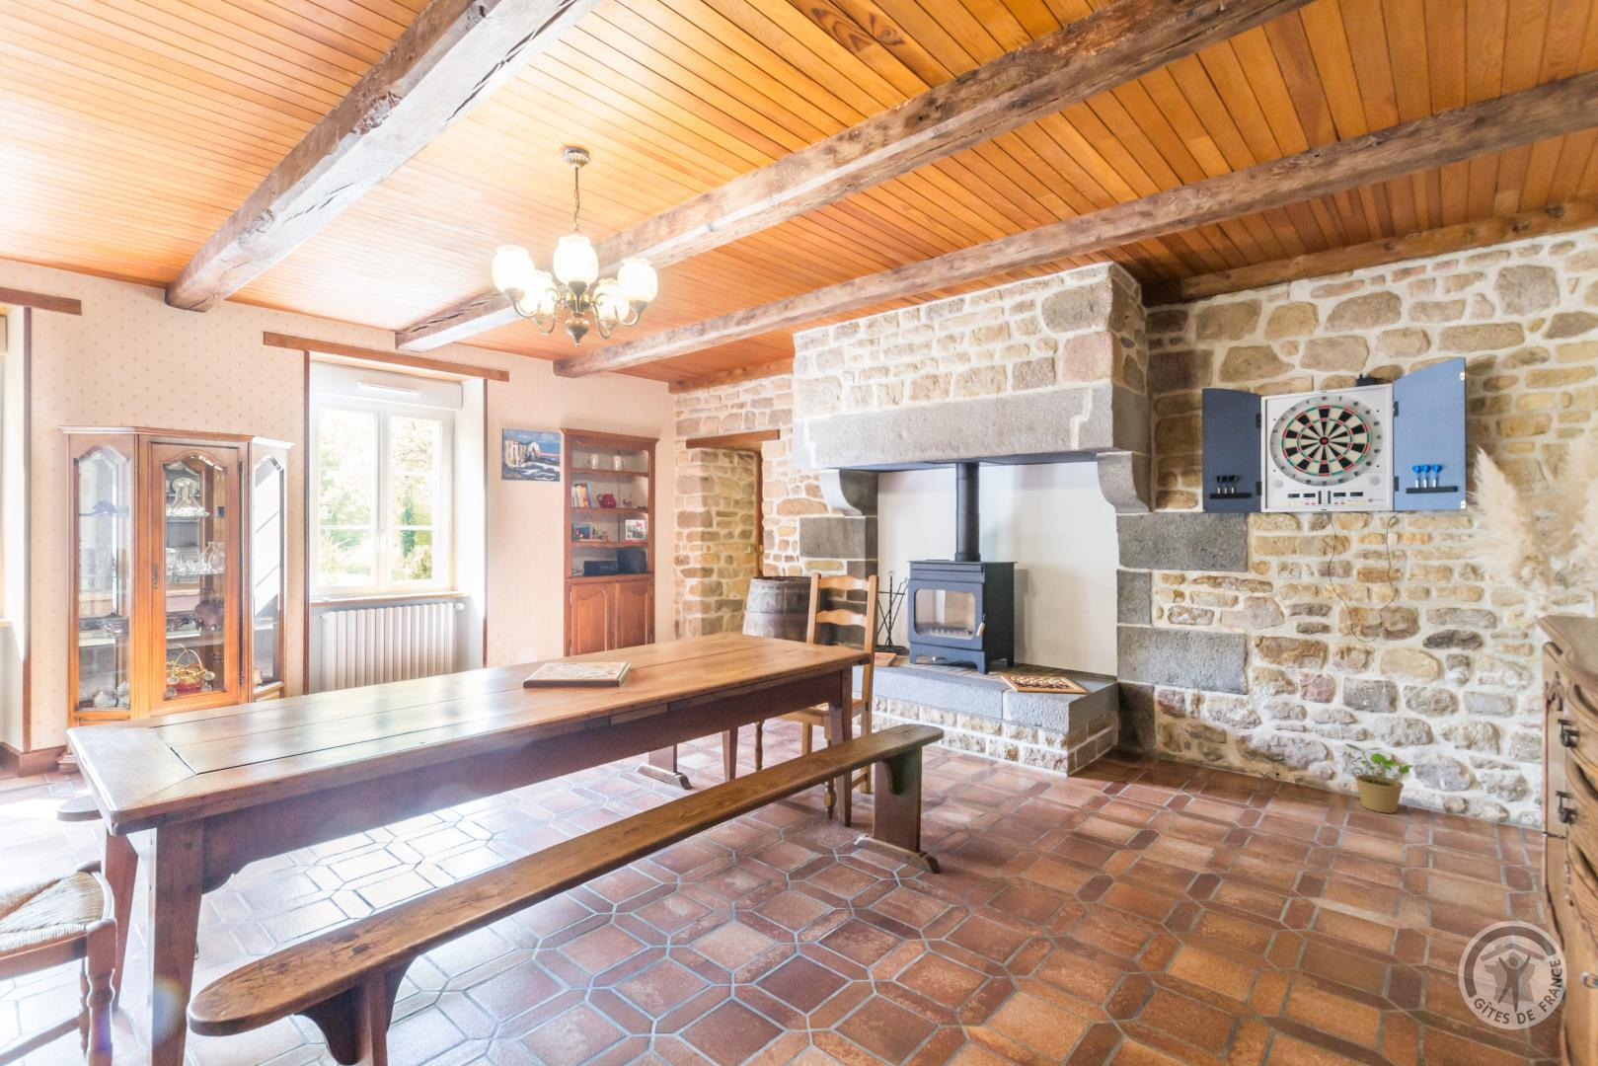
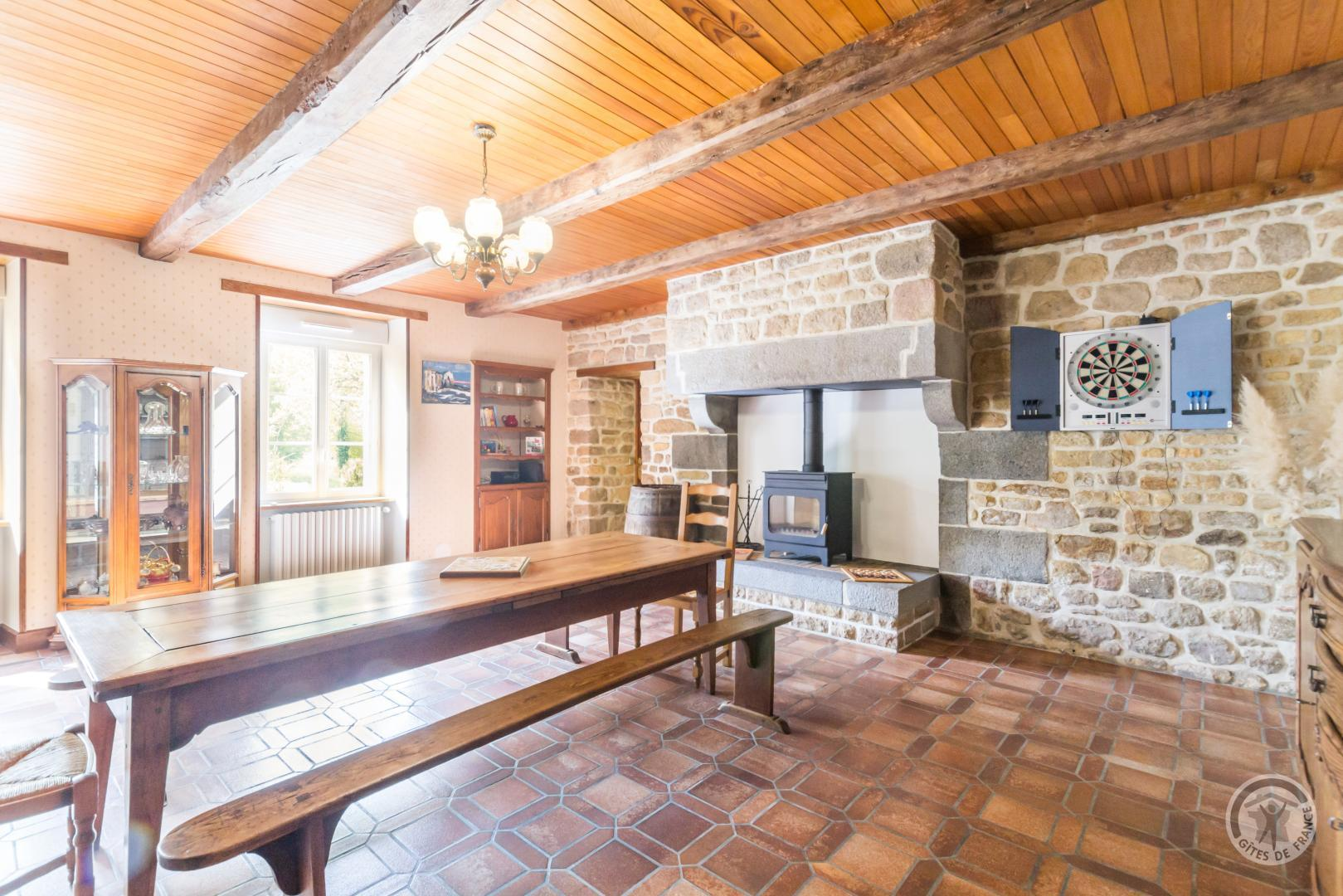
- potted plant [1339,742,1416,814]
